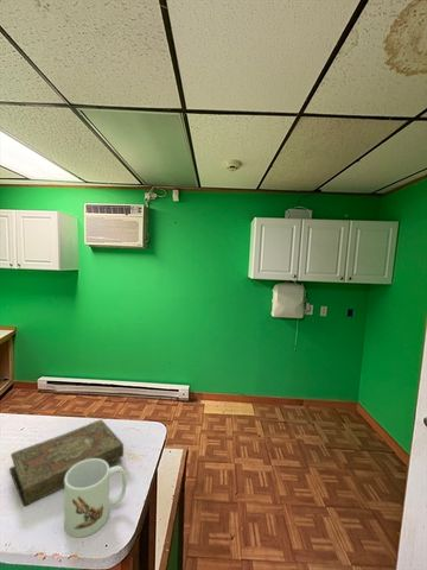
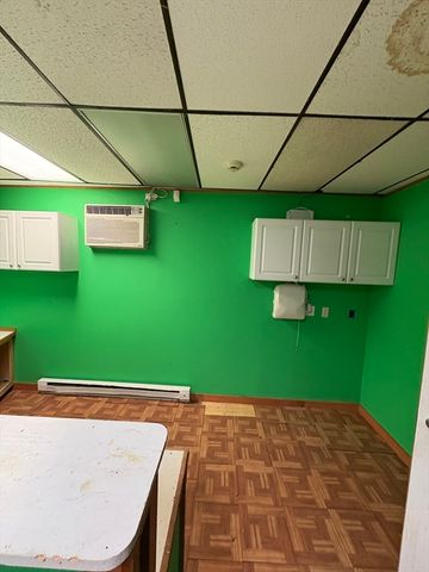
- mug [63,458,127,539]
- book [8,418,125,507]
